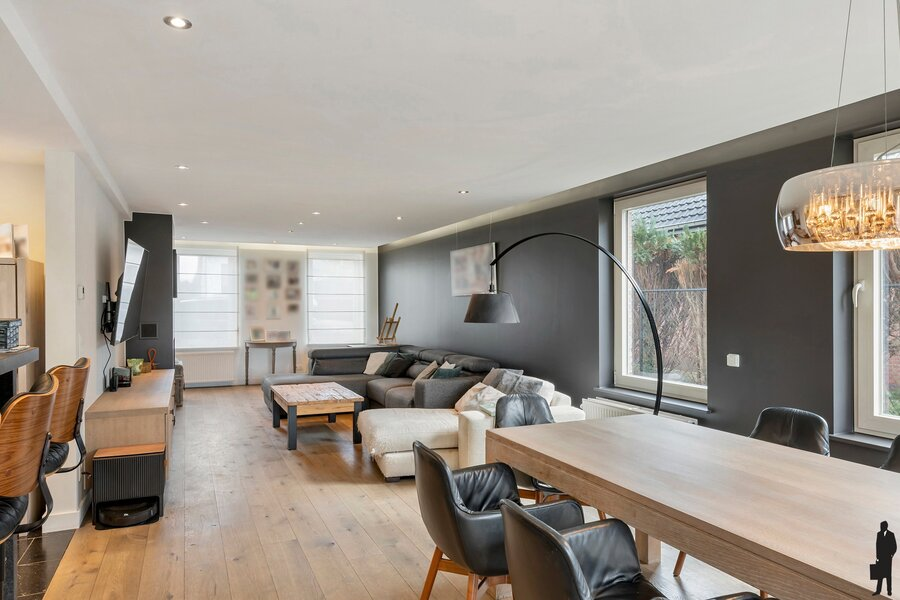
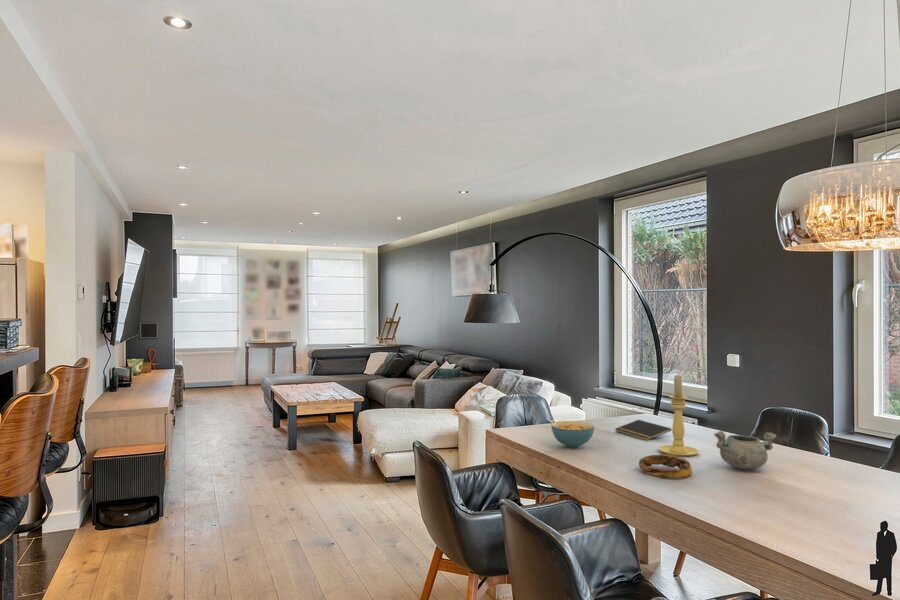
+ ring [638,453,693,479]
+ candle holder [658,373,700,457]
+ notepad [614,419,672,442]
+ cereal bowl [550,420,595,449]
+ decorative bowl [713,430,778,470]
